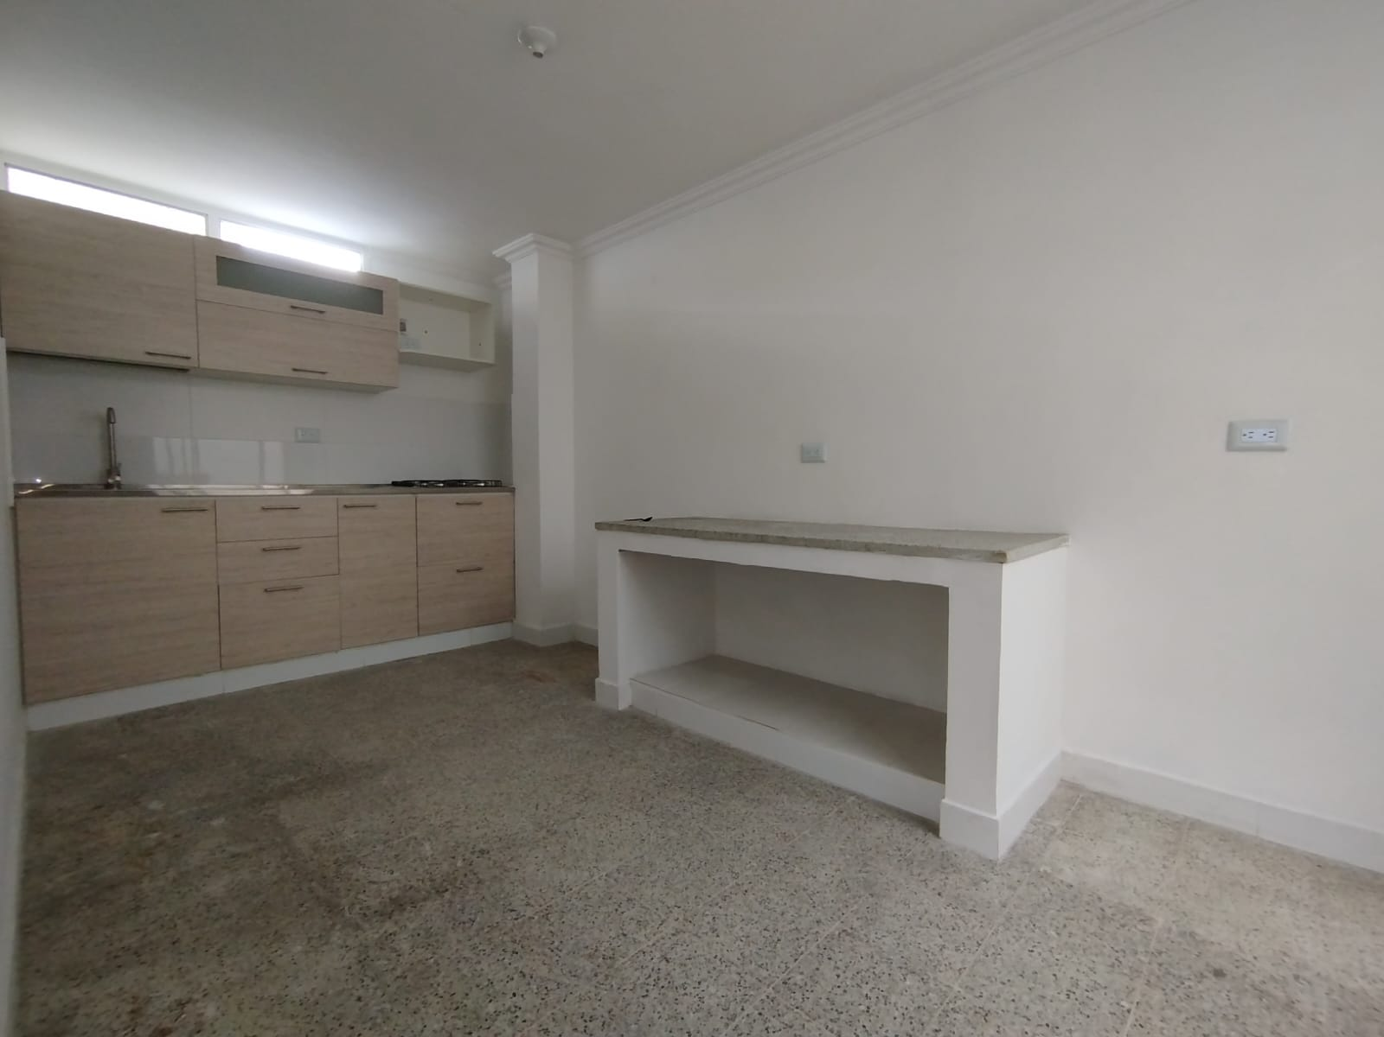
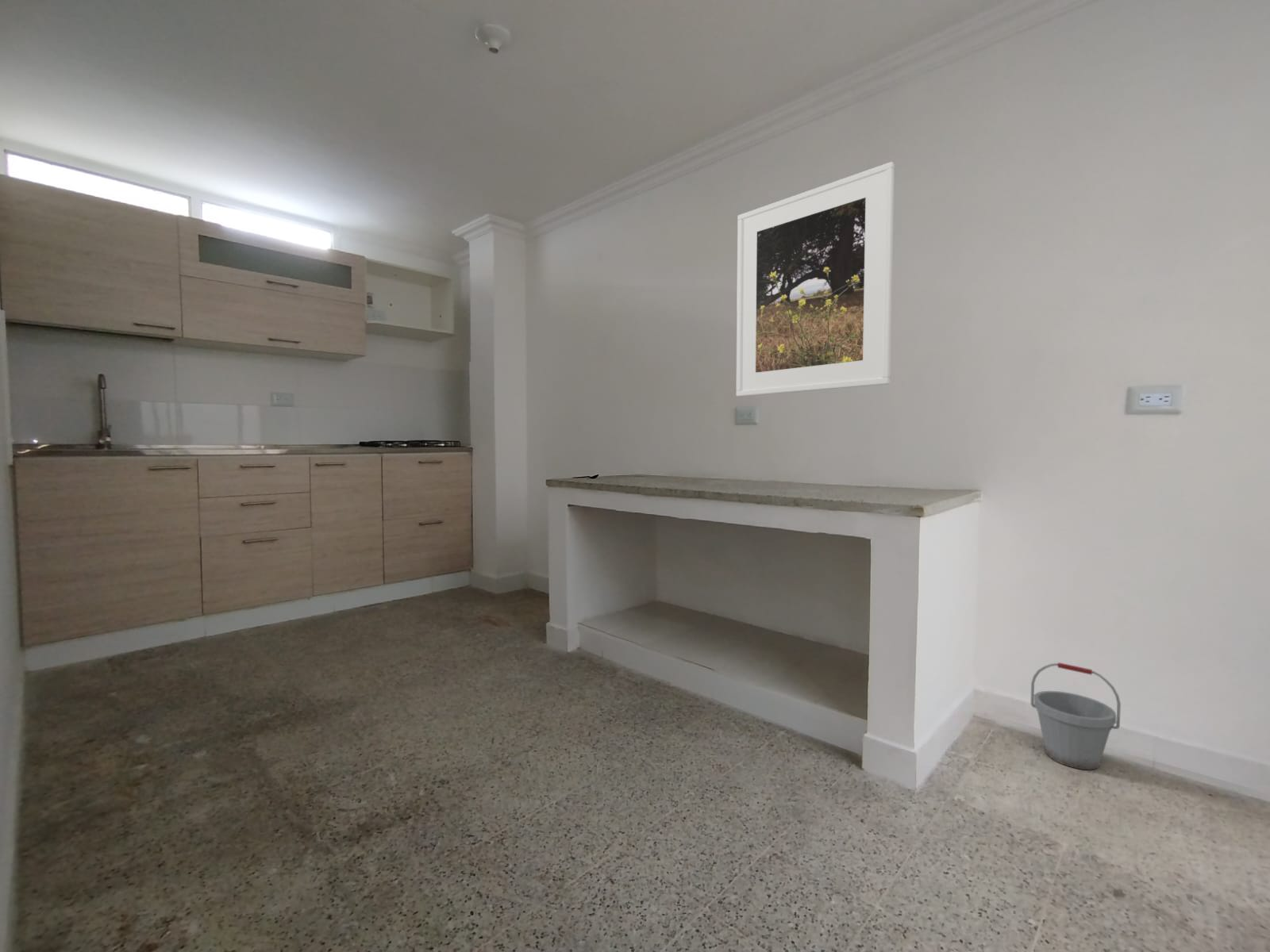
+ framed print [736,161,895,397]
+ bucket [1030,662,1122,771]
